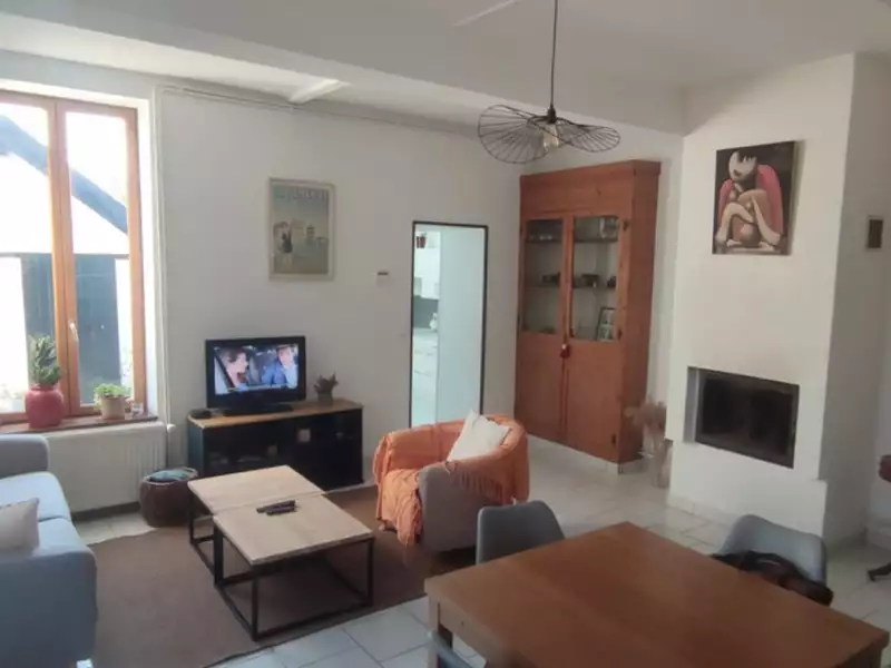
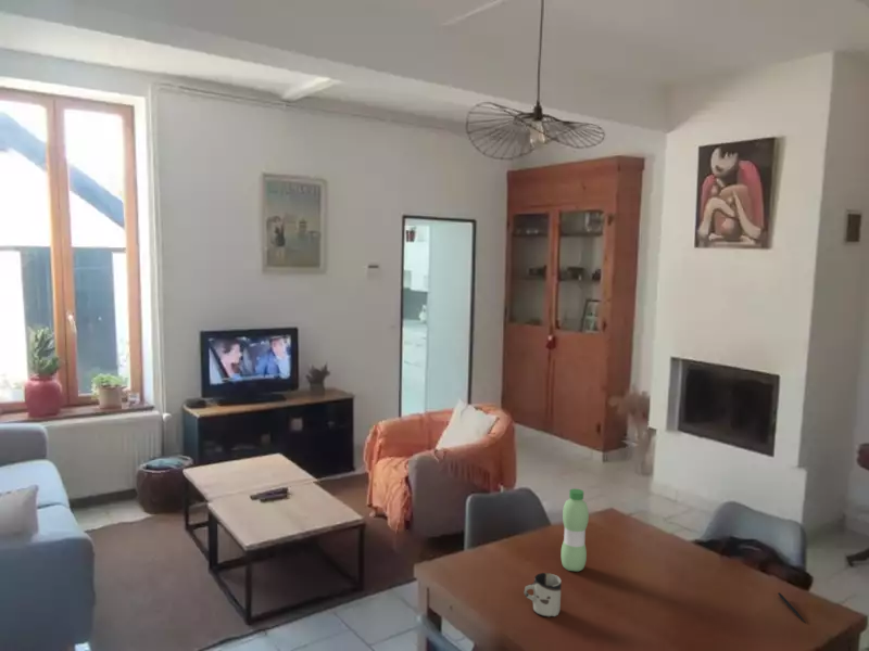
+ cup [522,572,563,618]
+ water bottle [561,487,590,573]
+ pen [777,591,806,623]
